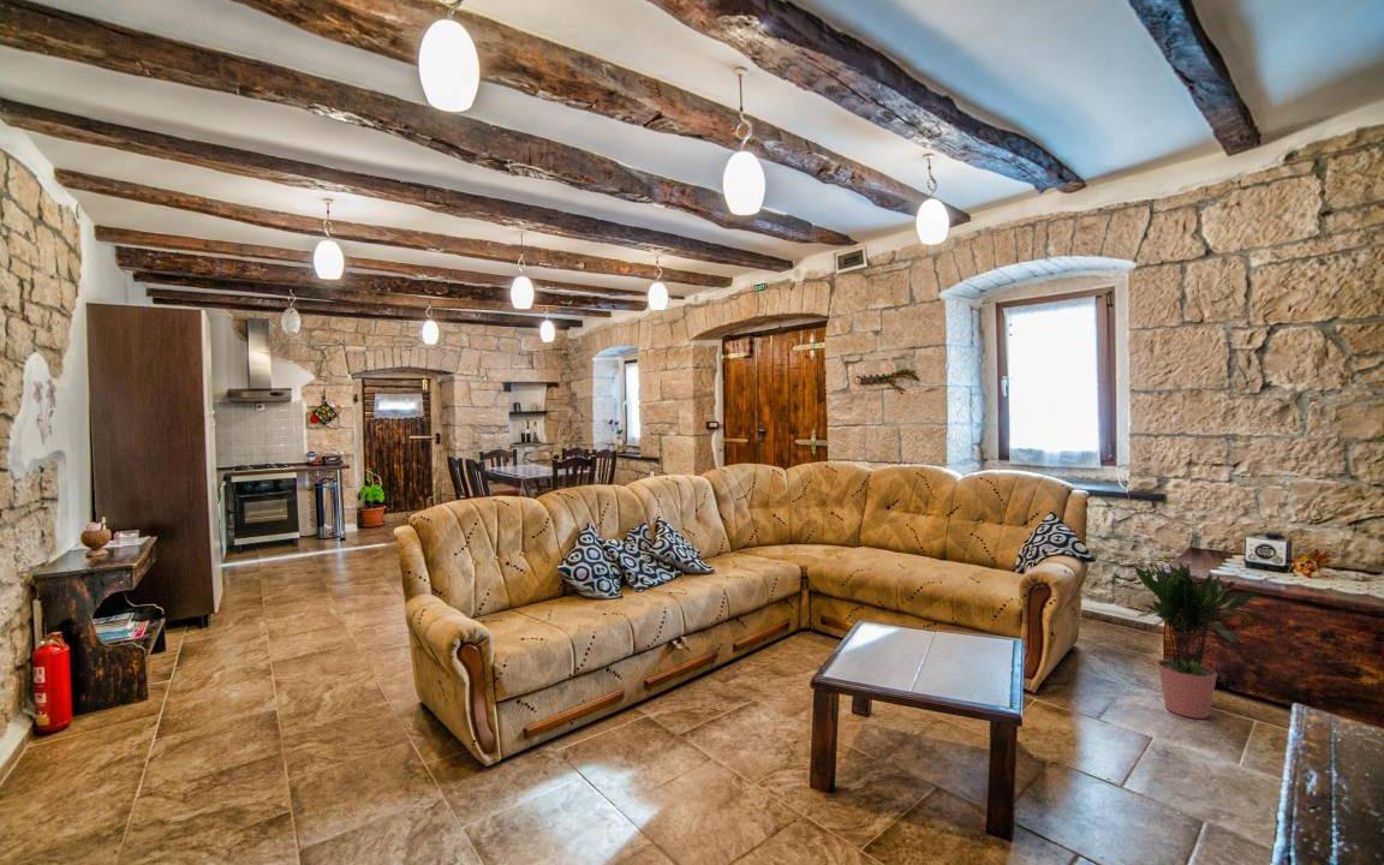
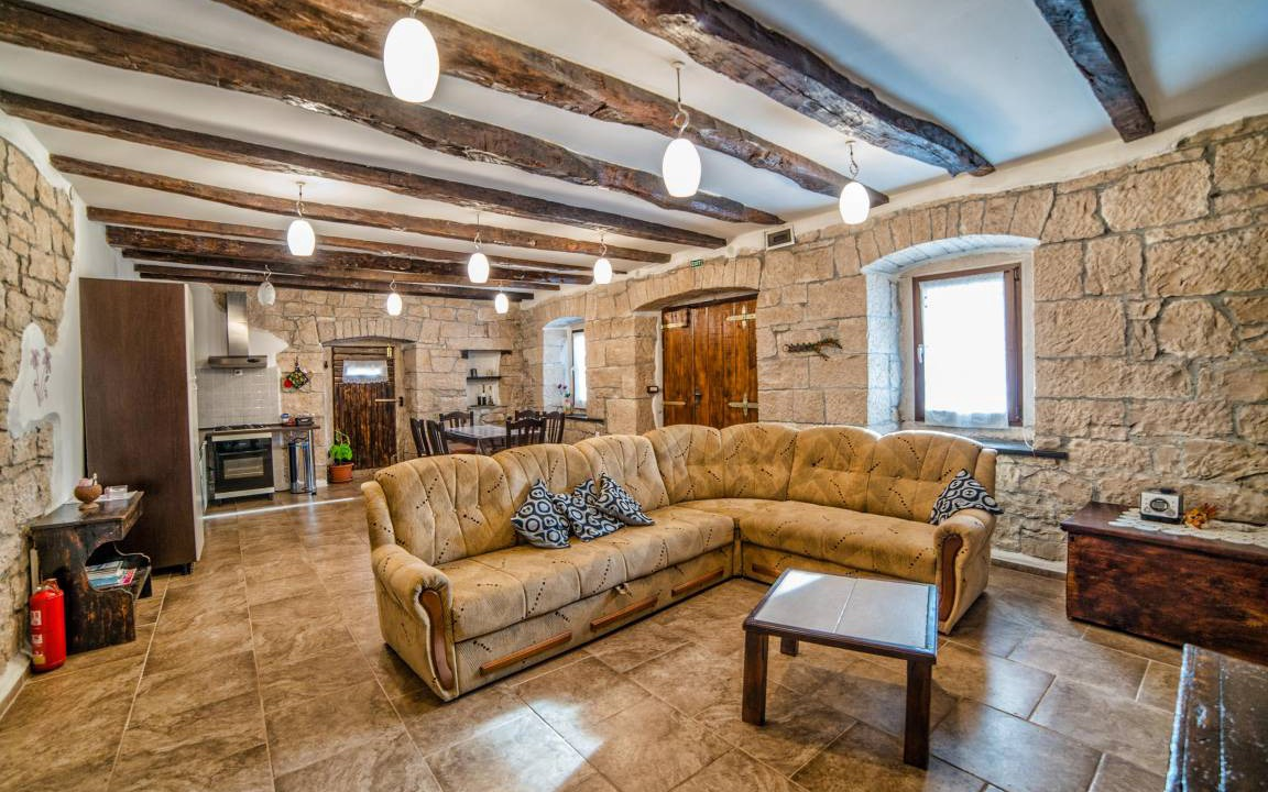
- potted plant [1132,560,1259,720]
